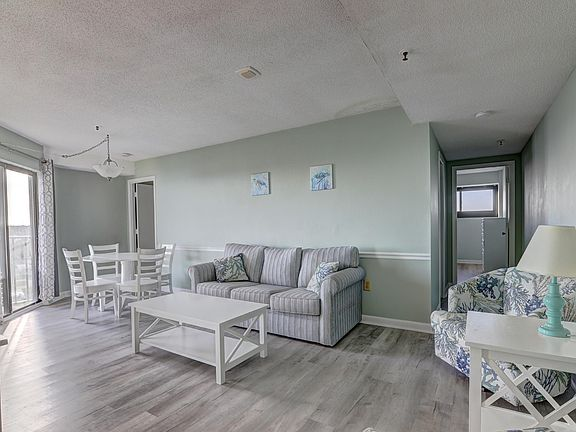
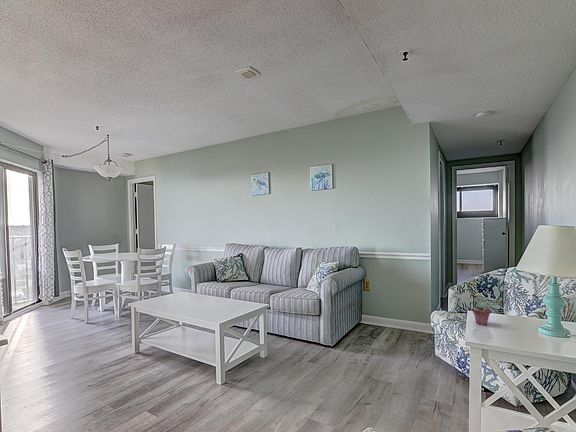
+ potted succulent [471,302,492,326]
